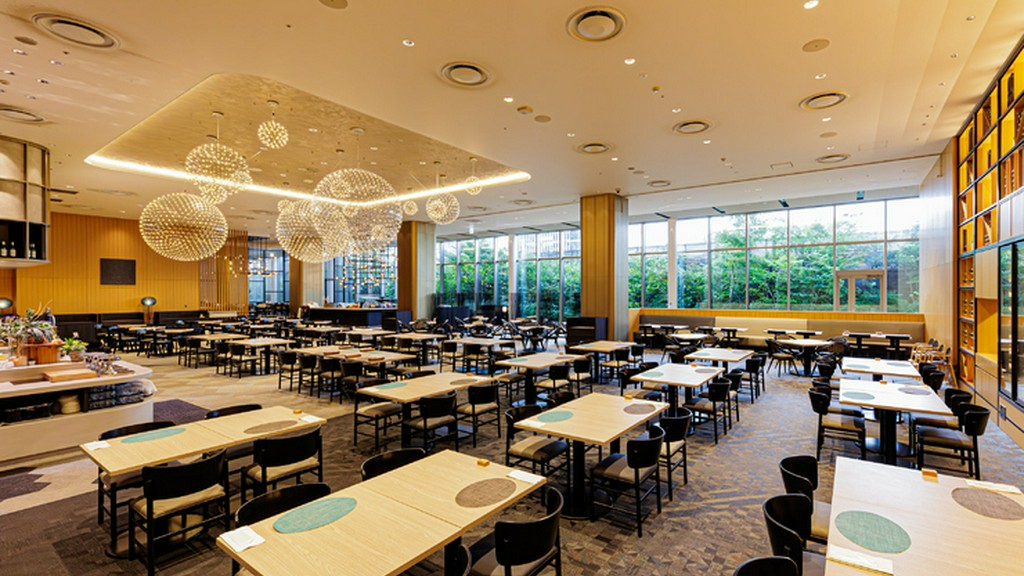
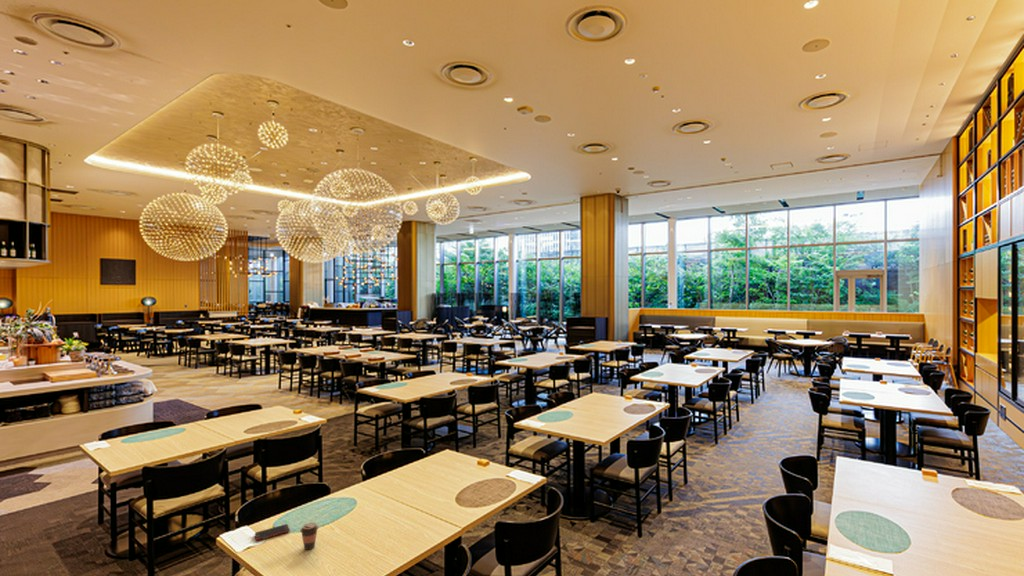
+ cell phone [254,523,291,542]
+ coffee cup [299,522,319,551]
